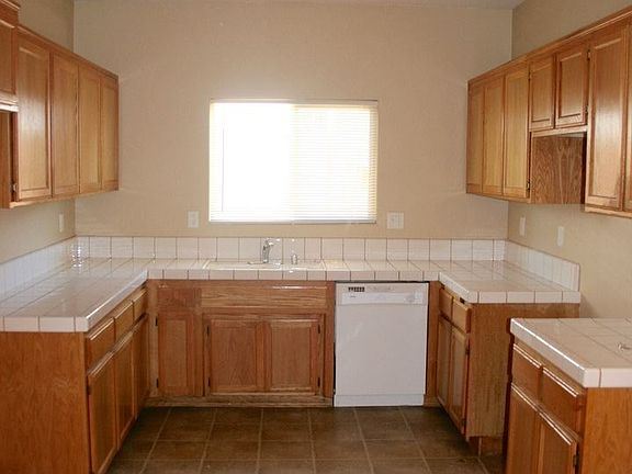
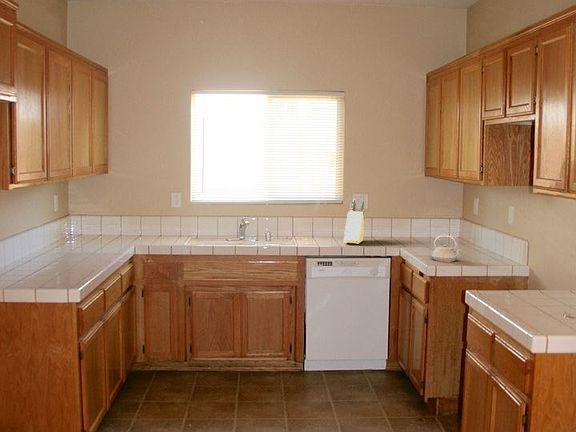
+ teapot [431,234,462,263]
+ knife block [343,198,366,245]
